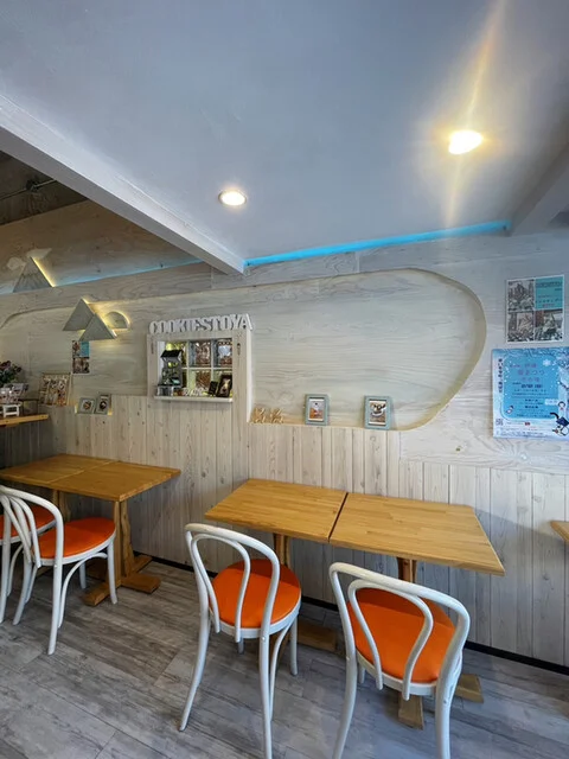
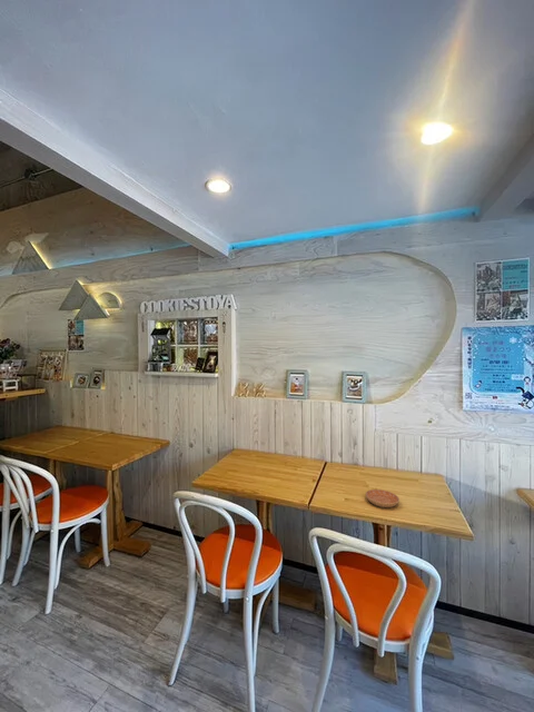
+ saucer [365,488,400,508]
